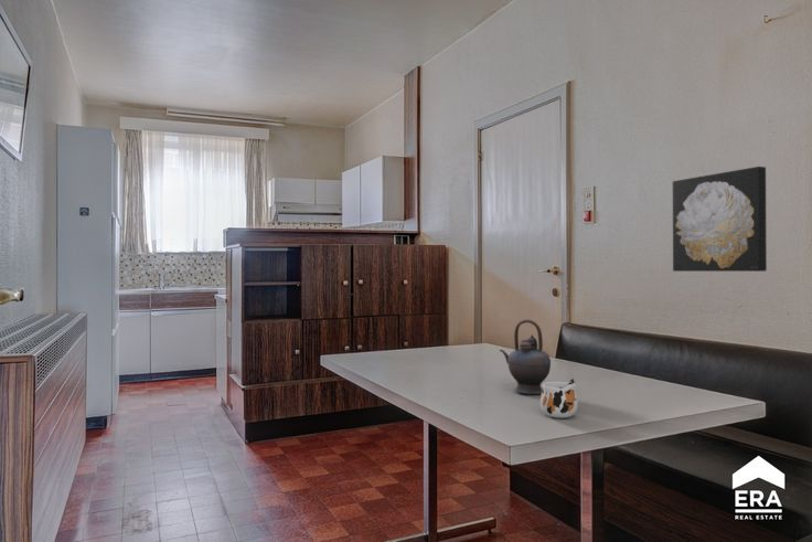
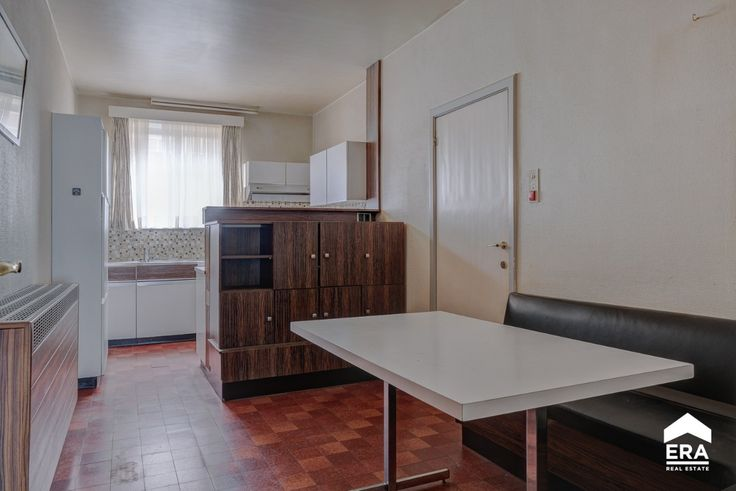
- teapot [499,319,552,395]
- mug [539,378,579,419]
- wall art [672,166,768,273]
